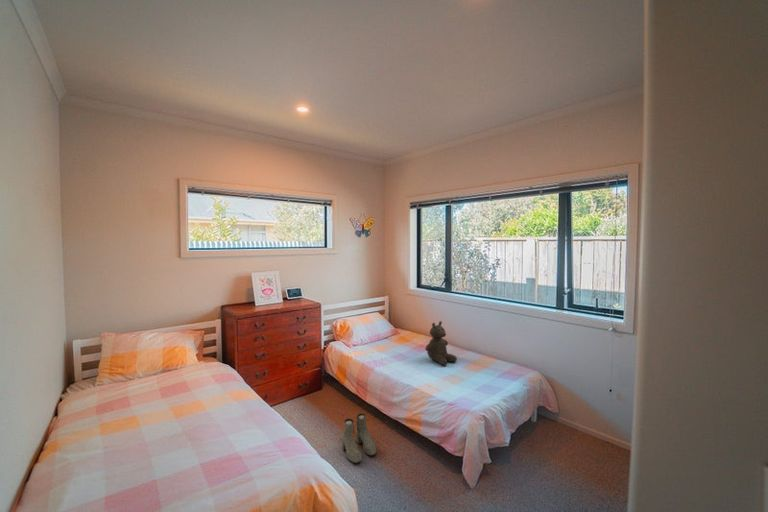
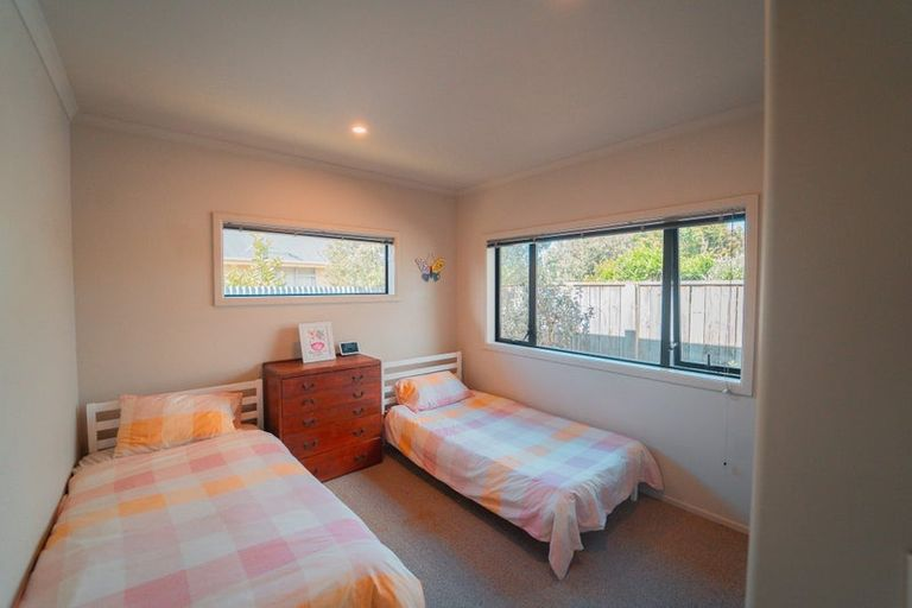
- teddy bear [424,320,458,367]
- boots [341,412,377,464]
